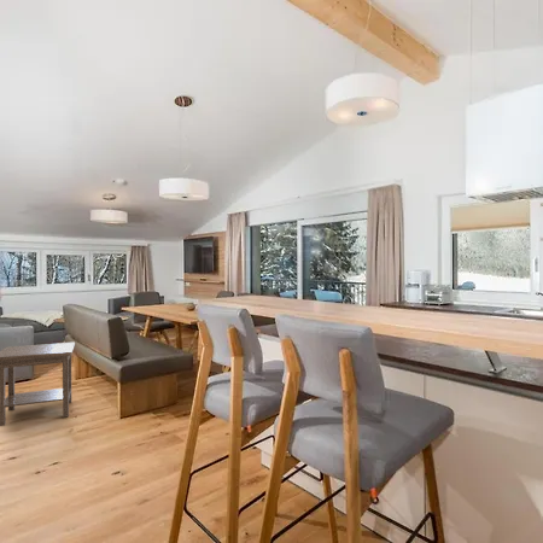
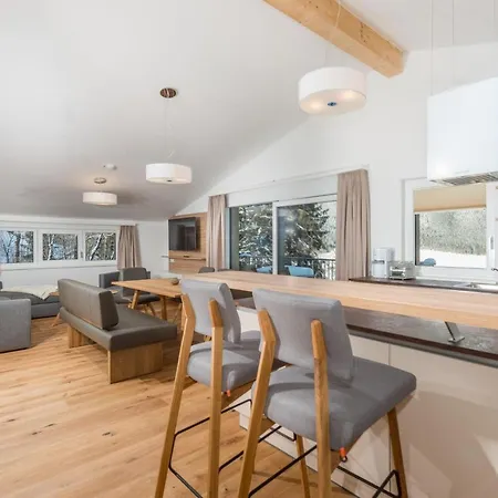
- side table [0,341,76,427]
